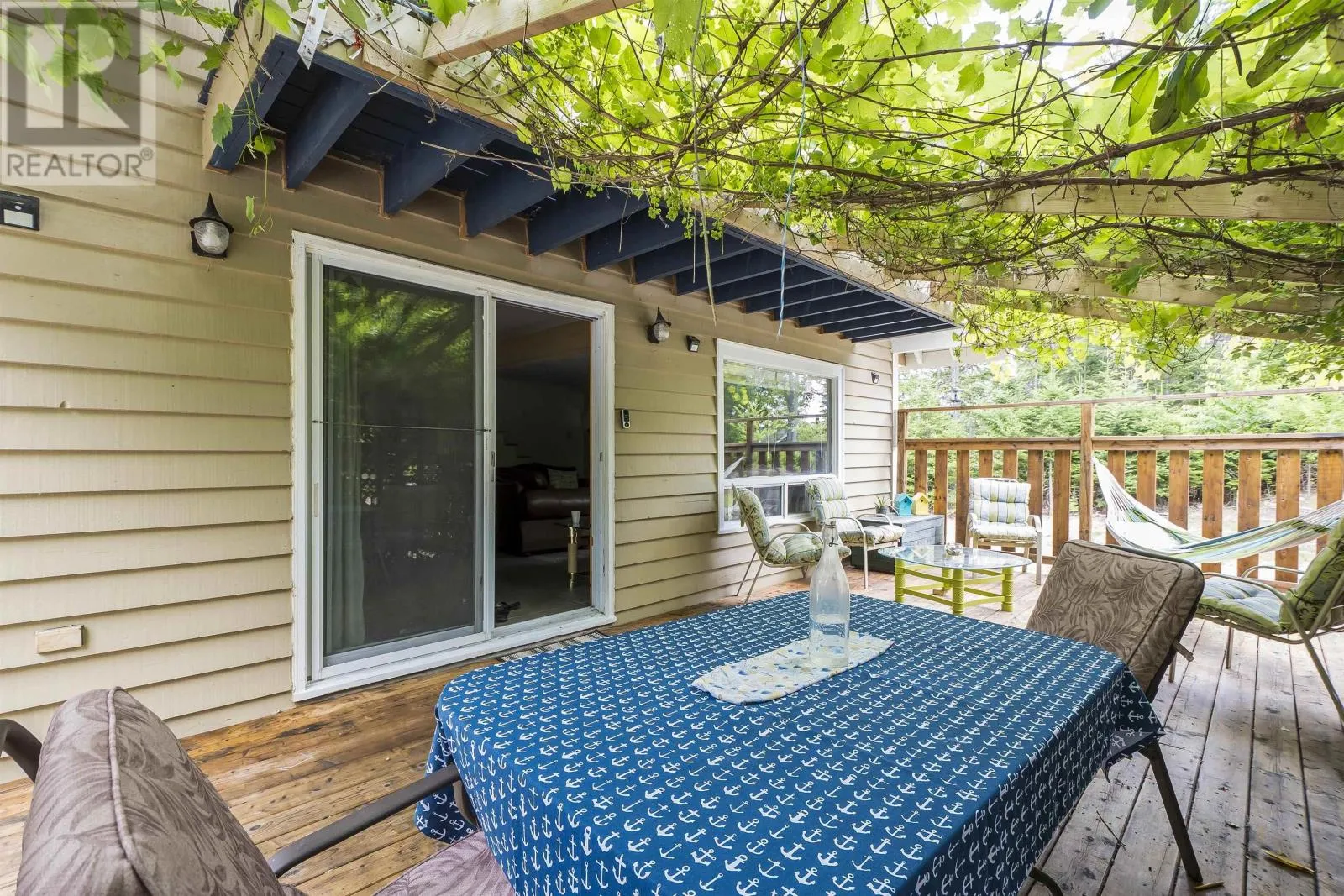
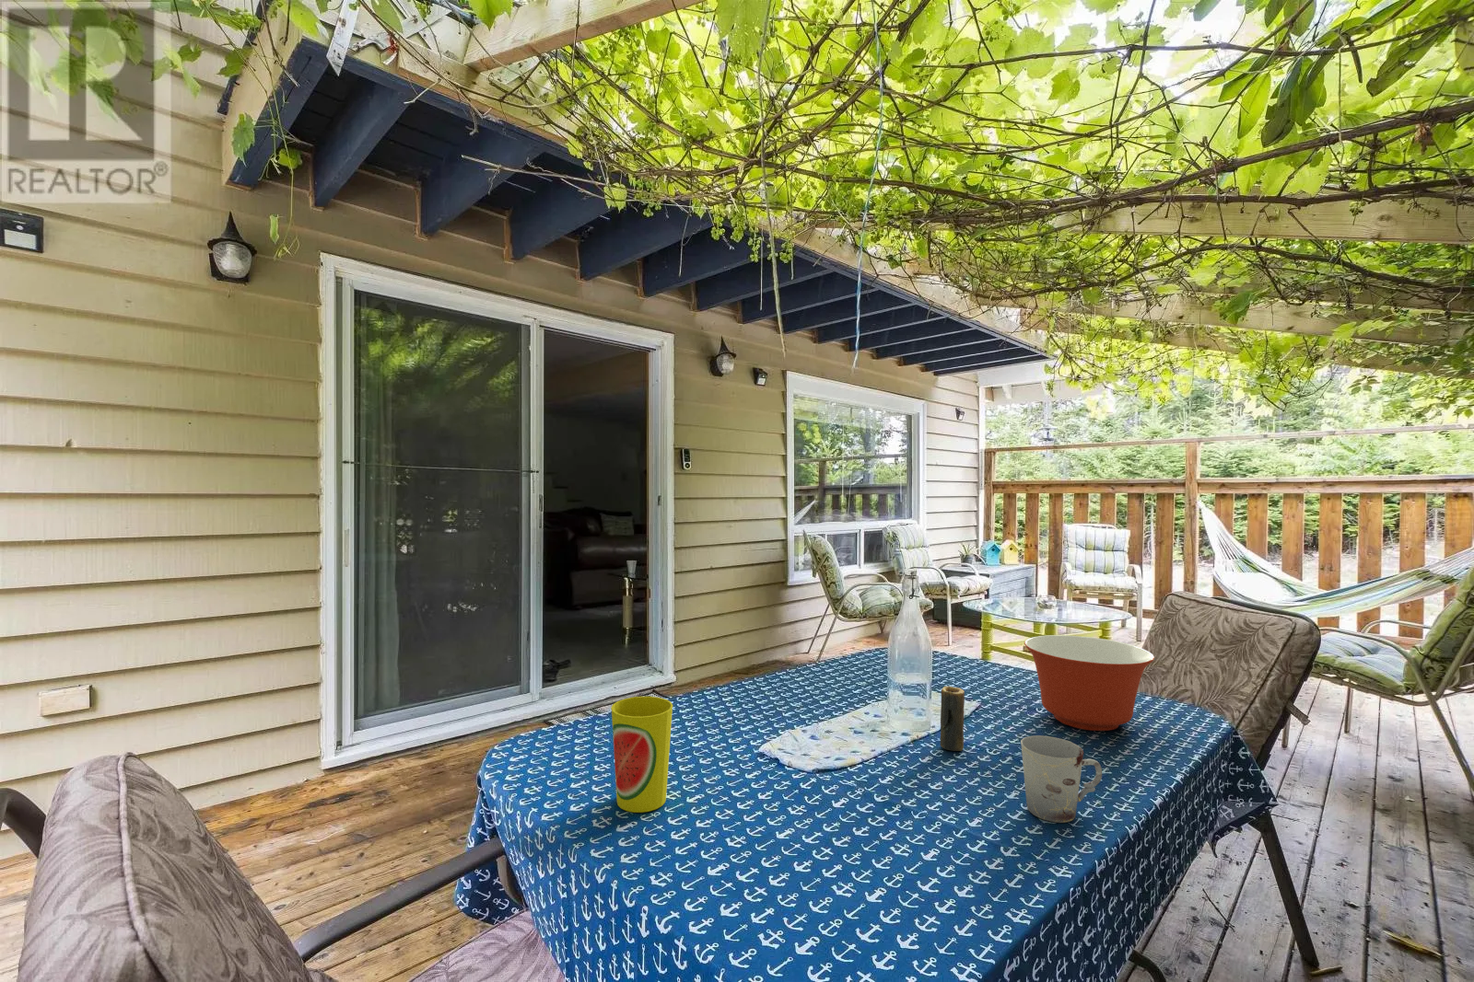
+ mixing bowl [1023,635,1155,732]
+ cup [610,696,673,813]
+ candle [940,686,965,752]
+ cup [1020,734,1102,824]
